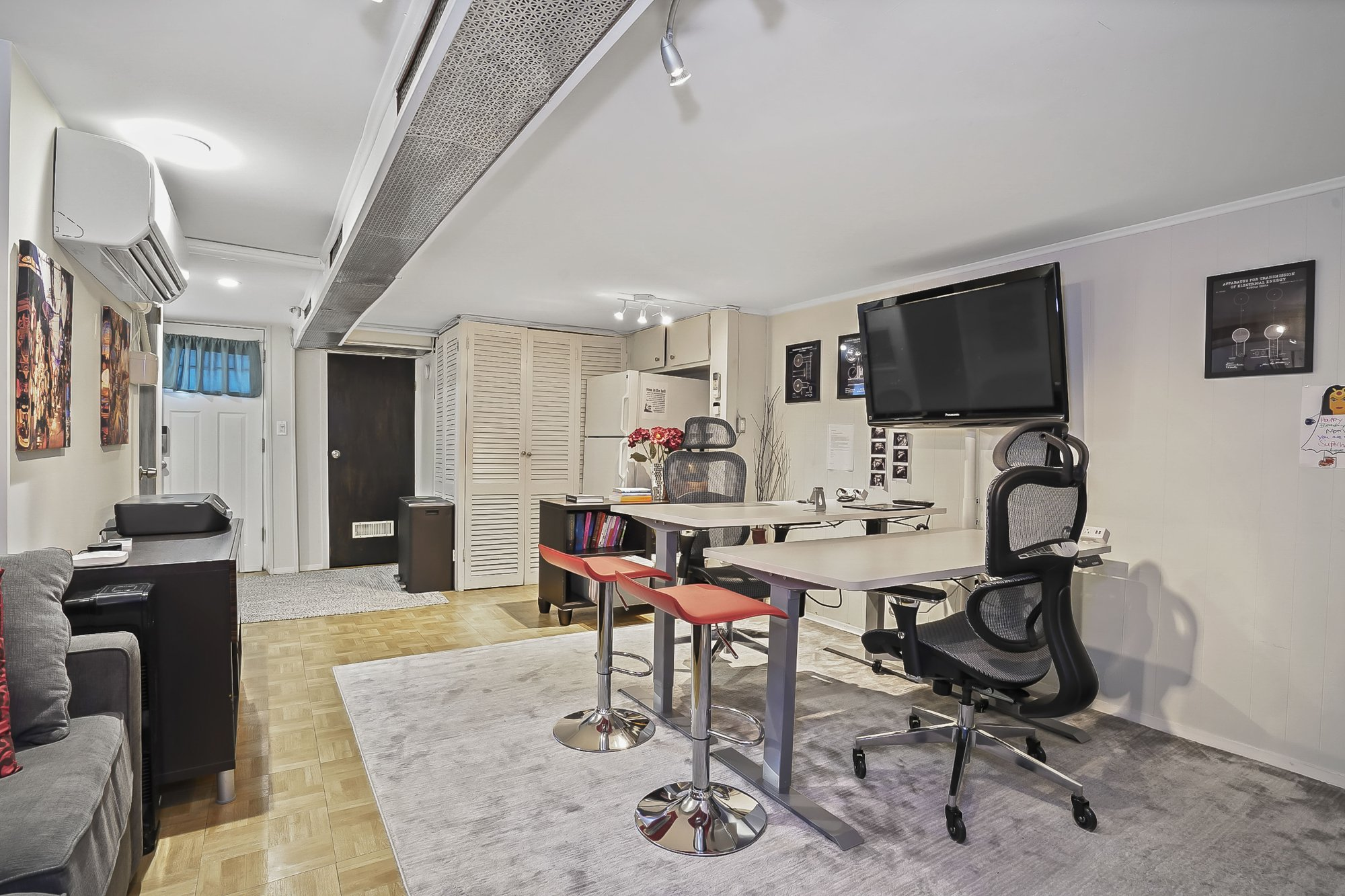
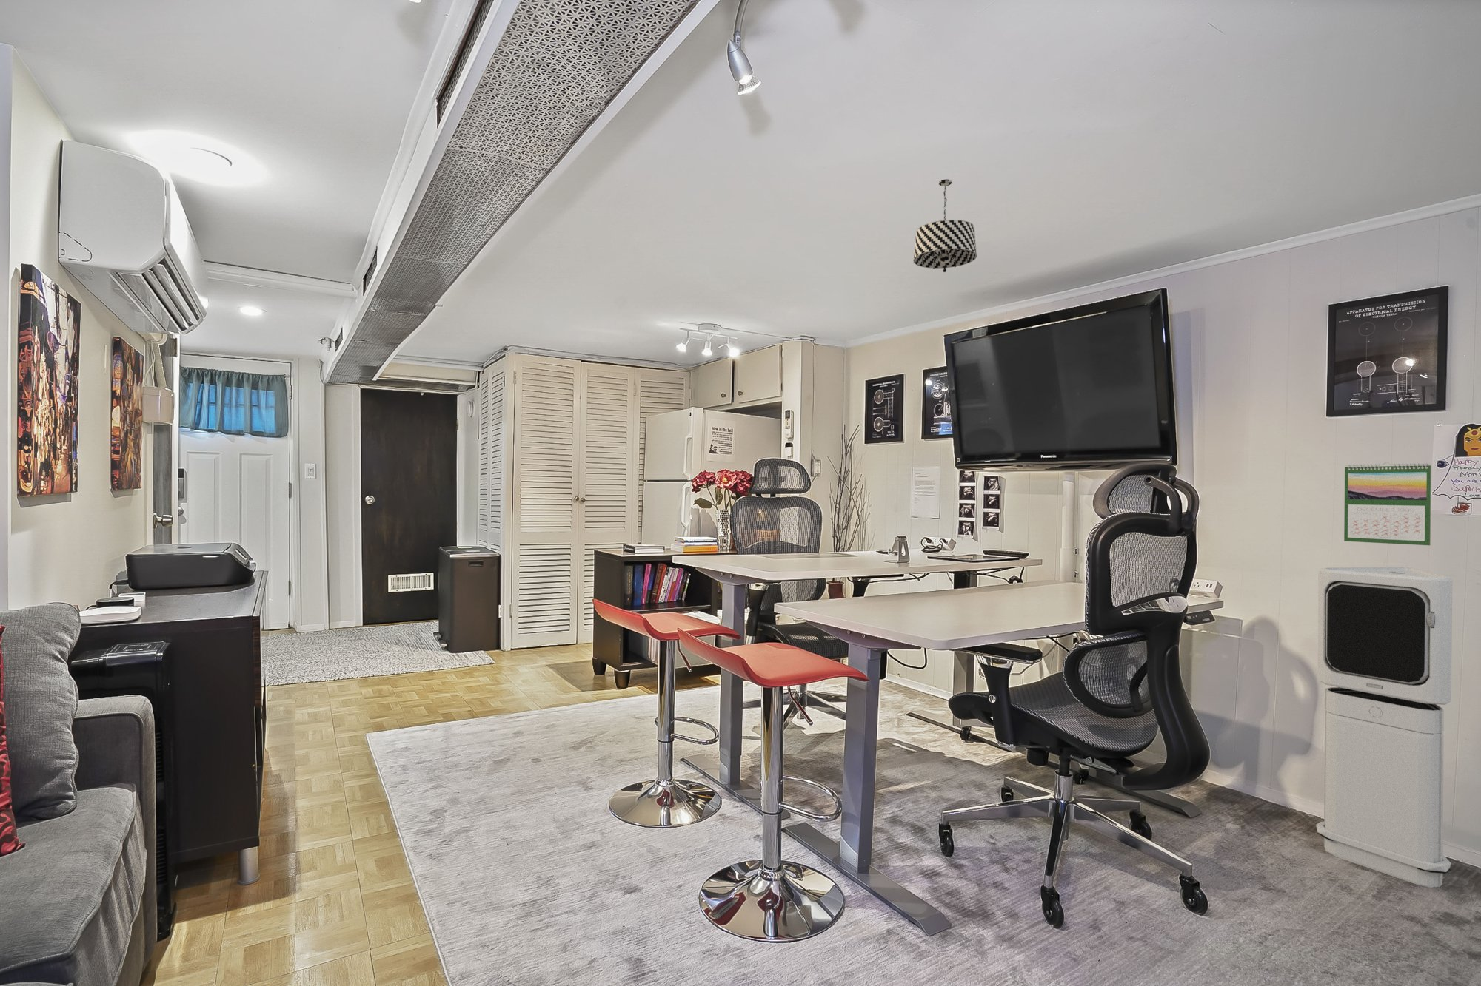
+ pendant light [913,178,978,273]
+ air purifier [1315,567,1452,888]
+ calendar [1343,461,1433,546]
